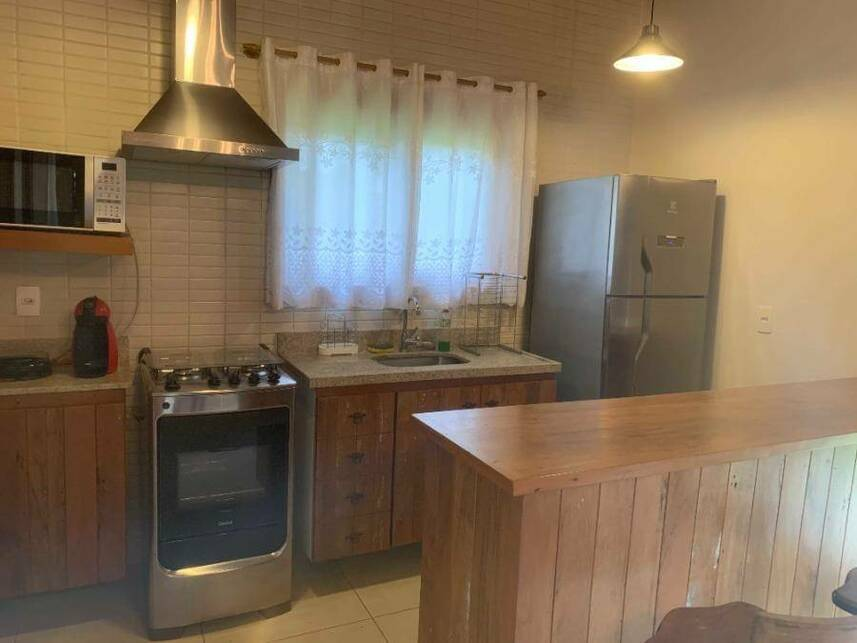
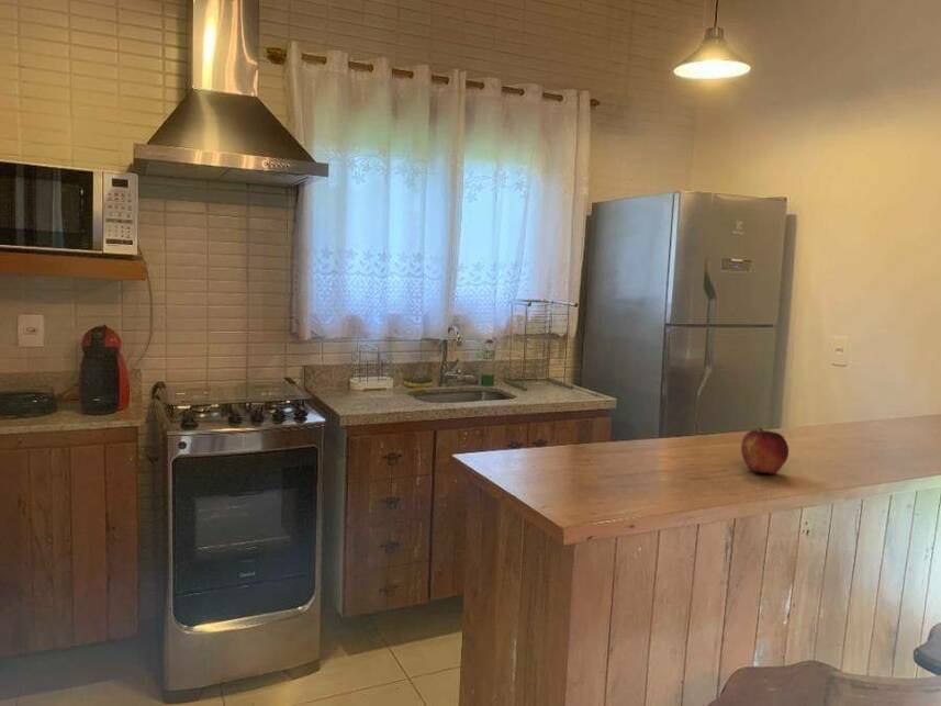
+ fruit [740,426,789,475]
